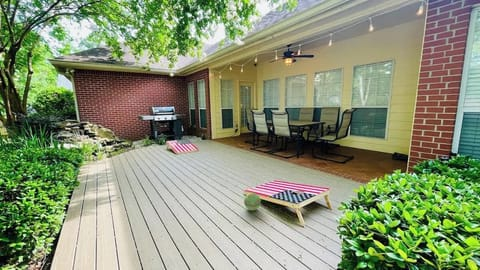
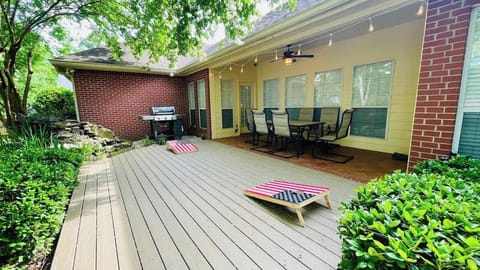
- ball [243,192,262,212]
